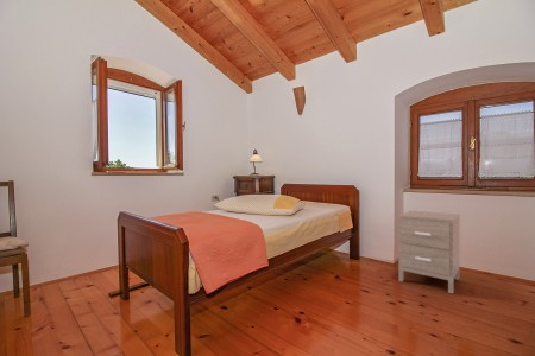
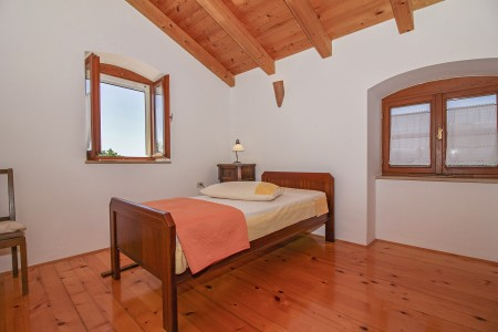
- nightstand [397,209,460,295]
